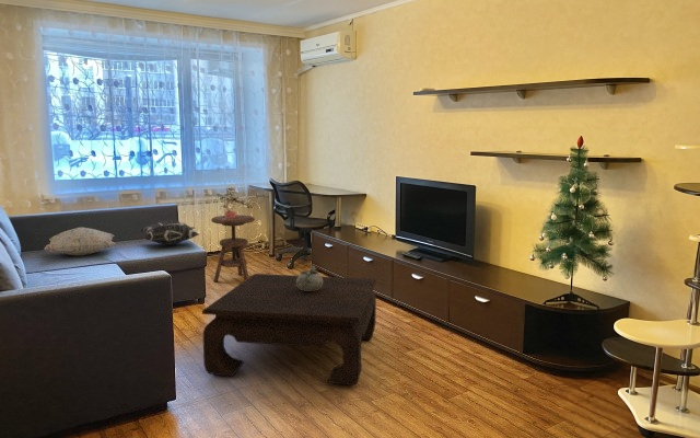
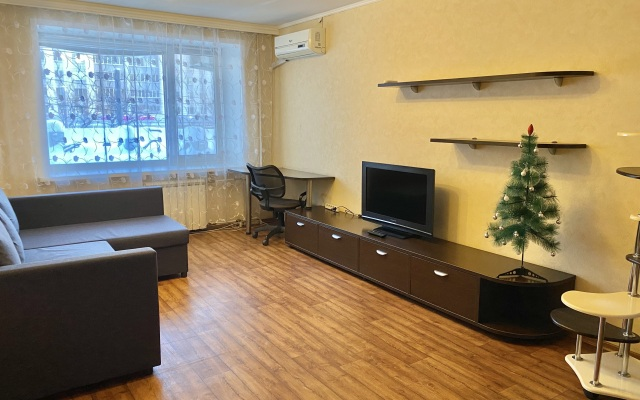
- decorative bowl [296,264,323,291]
- potted plant [215,192,254,218]
- side table [210,214,256,283]
- decorative pillow [44,227,117,256]
- coffee table [201,273,377,387]
- decorative pillow [139,219,200,246]
